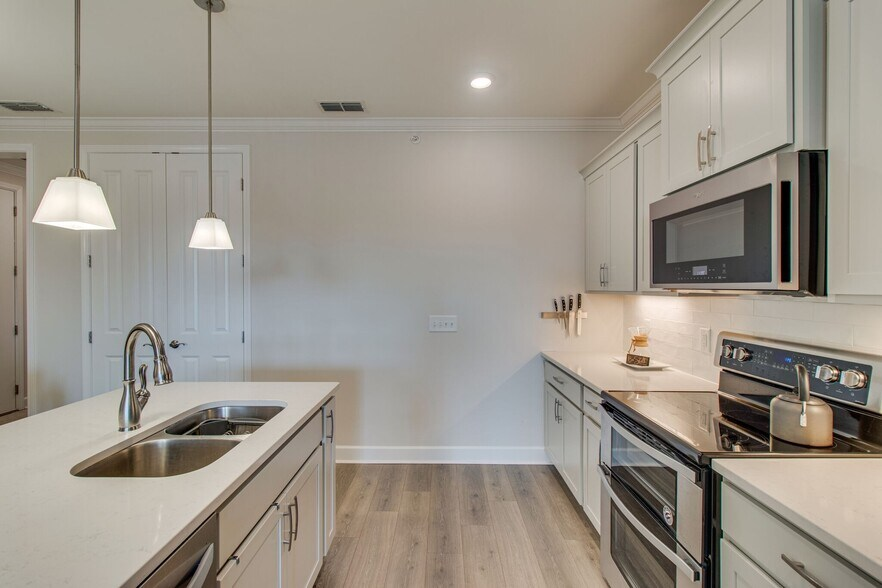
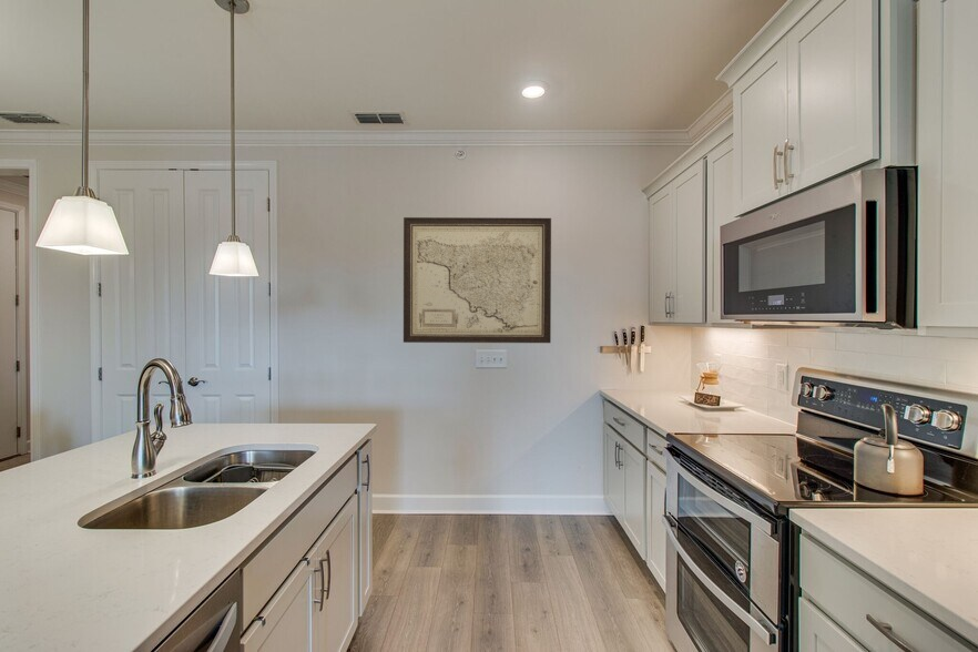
+ wall art [403,216,552,344]
